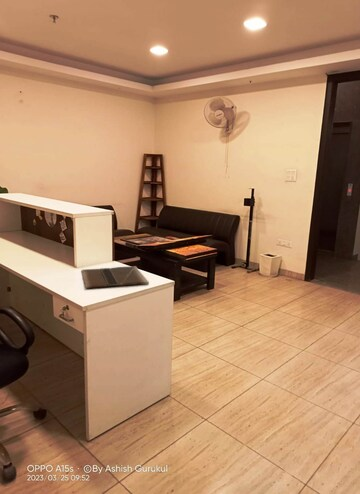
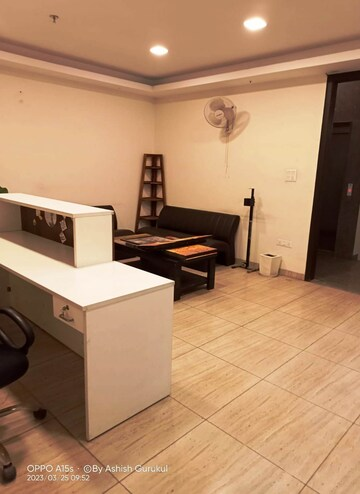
- laptop [81,265,150,289]
